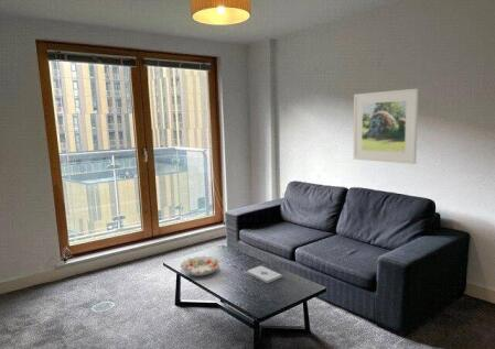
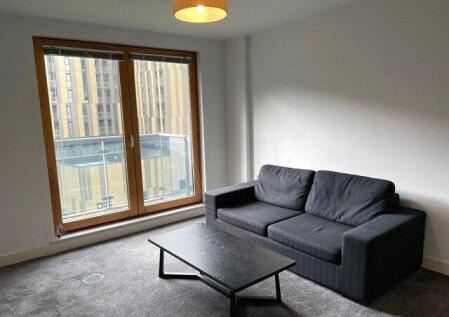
- notepad [247,264,283,284]
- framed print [353,87,419,165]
- decorative bowl [180,254,222,276]
